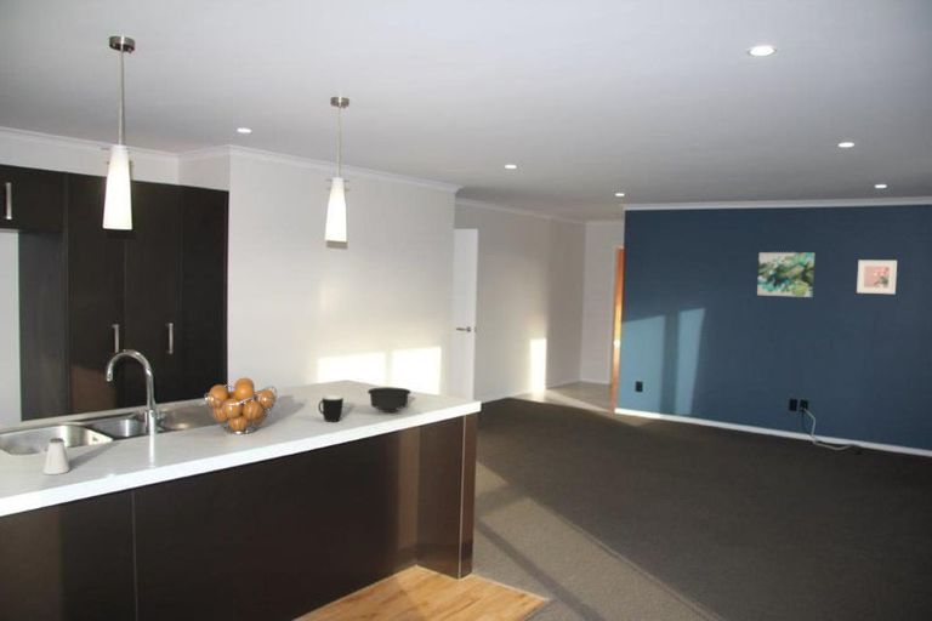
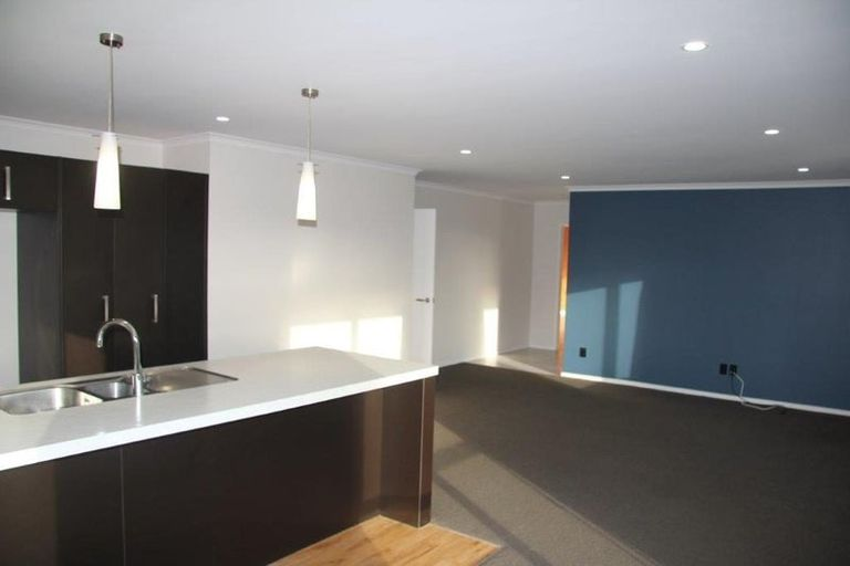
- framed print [856,260,898,295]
- fruit basket [204,377,278,435]
- saltshaker [41,437,72,475]
- wall art [756,251,816,298]
- mug [317,394,345,423]
- bowl [366,386,413,414]
